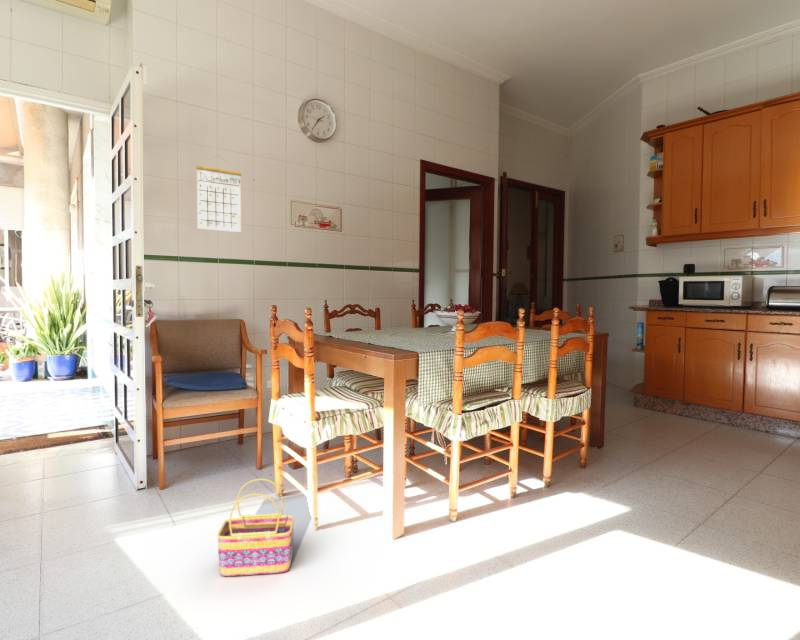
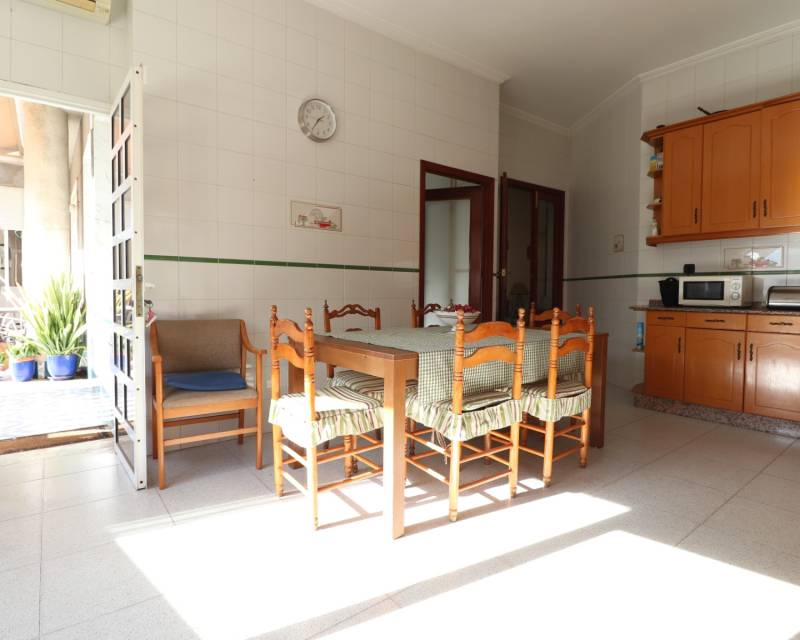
- basket [216,478,295,577]
- calendar [195,154,242,233]
